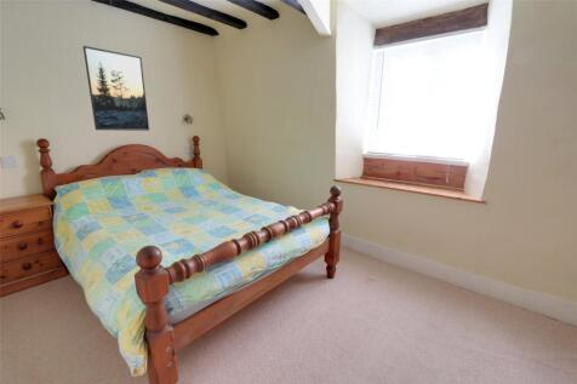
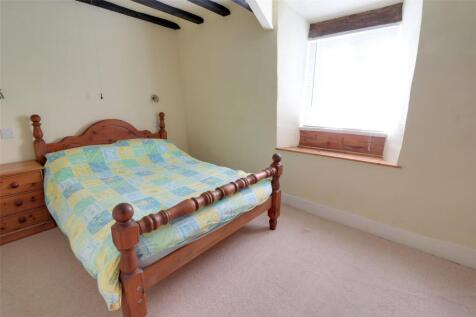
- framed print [82,45,150,132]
